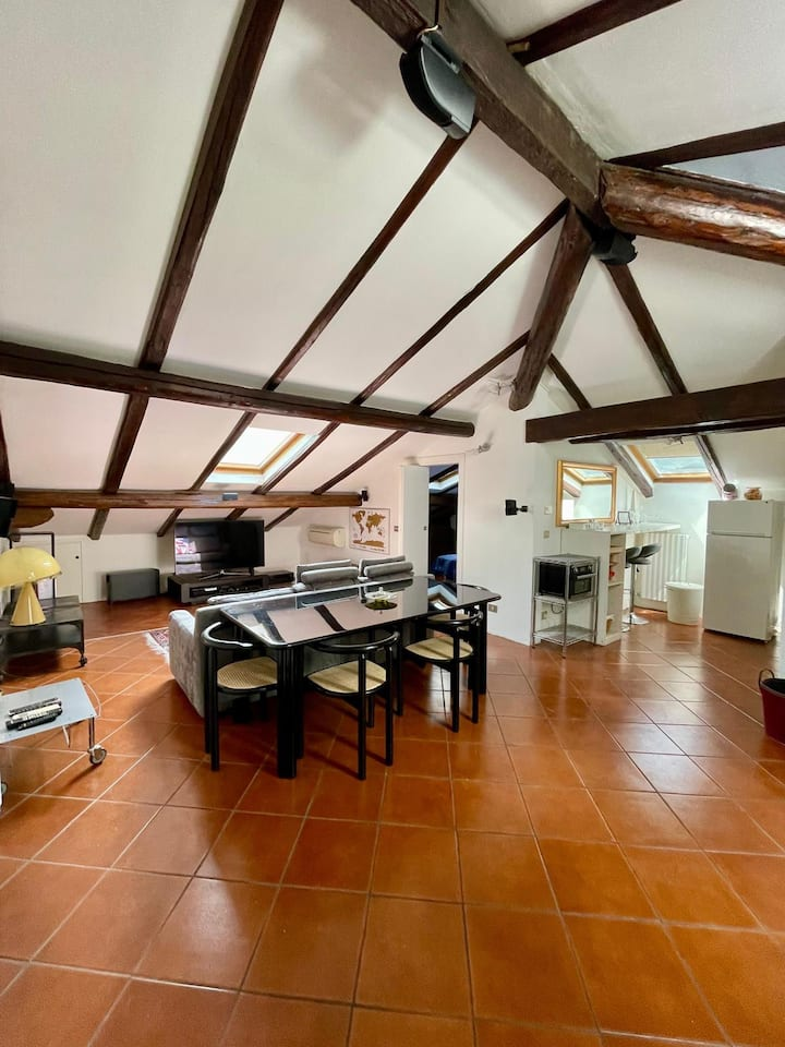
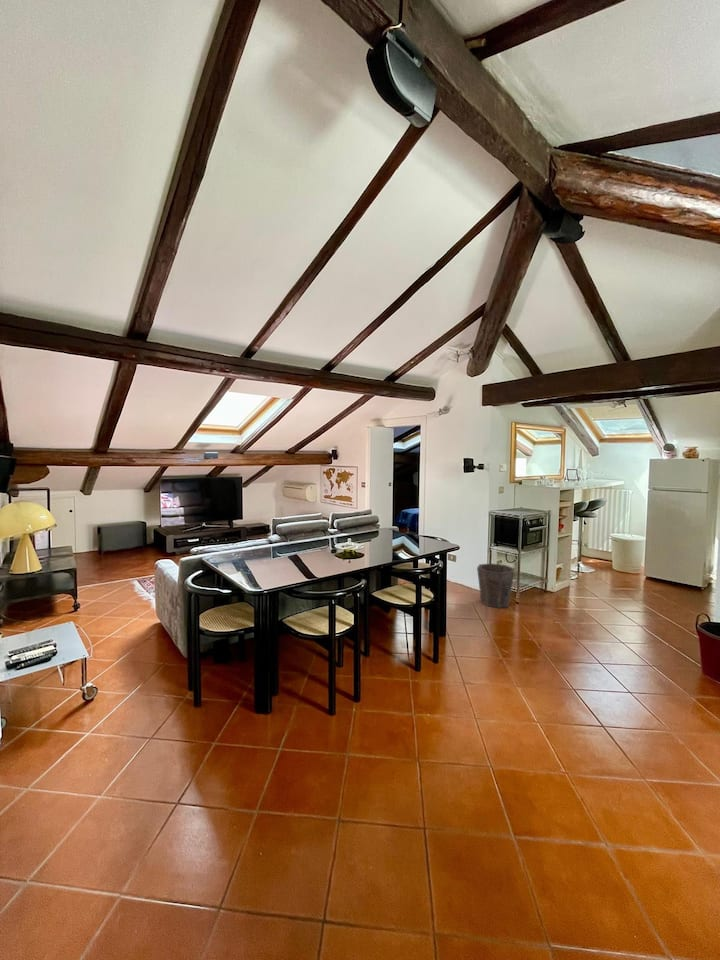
+ waste bin [476,562,516,609]
